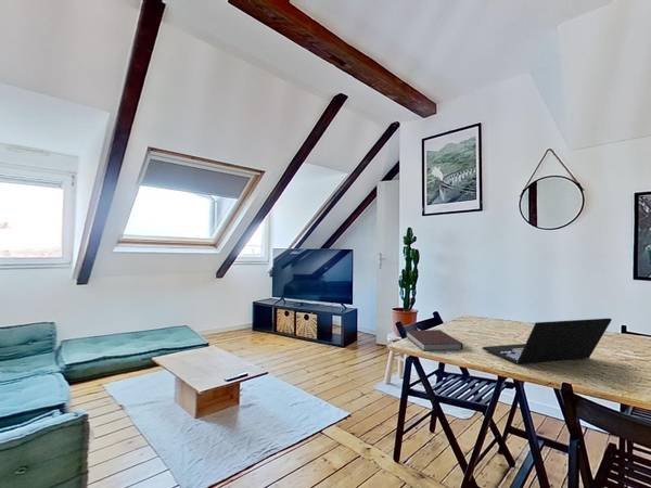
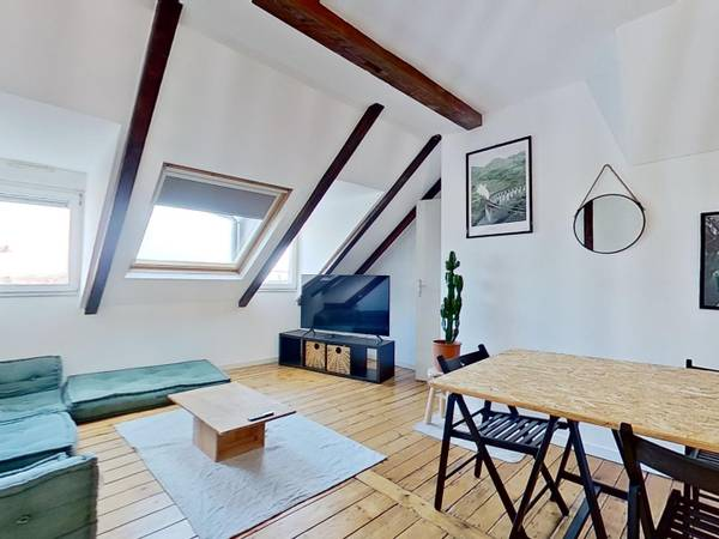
- notebook [405,329,464,352]
- laptop [482,317,613,365]
